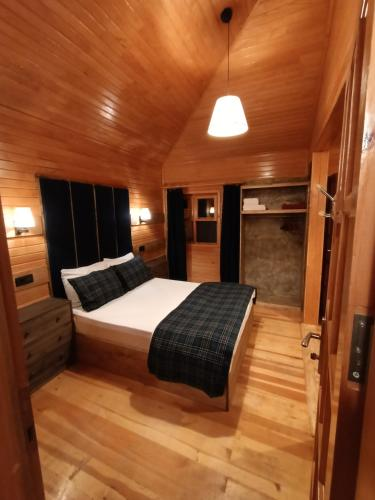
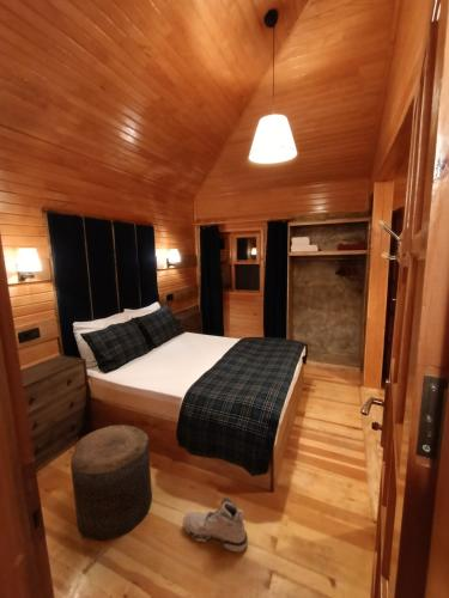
+ sneaker [182,495,249,553]
+ stool [69,423,153,542]
